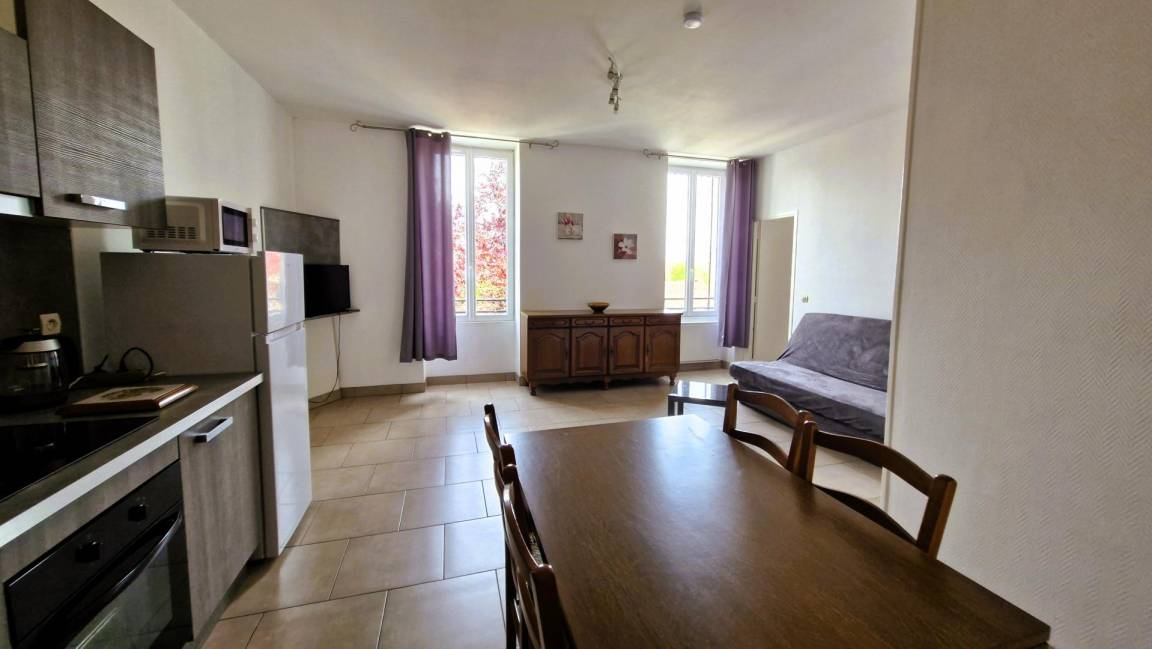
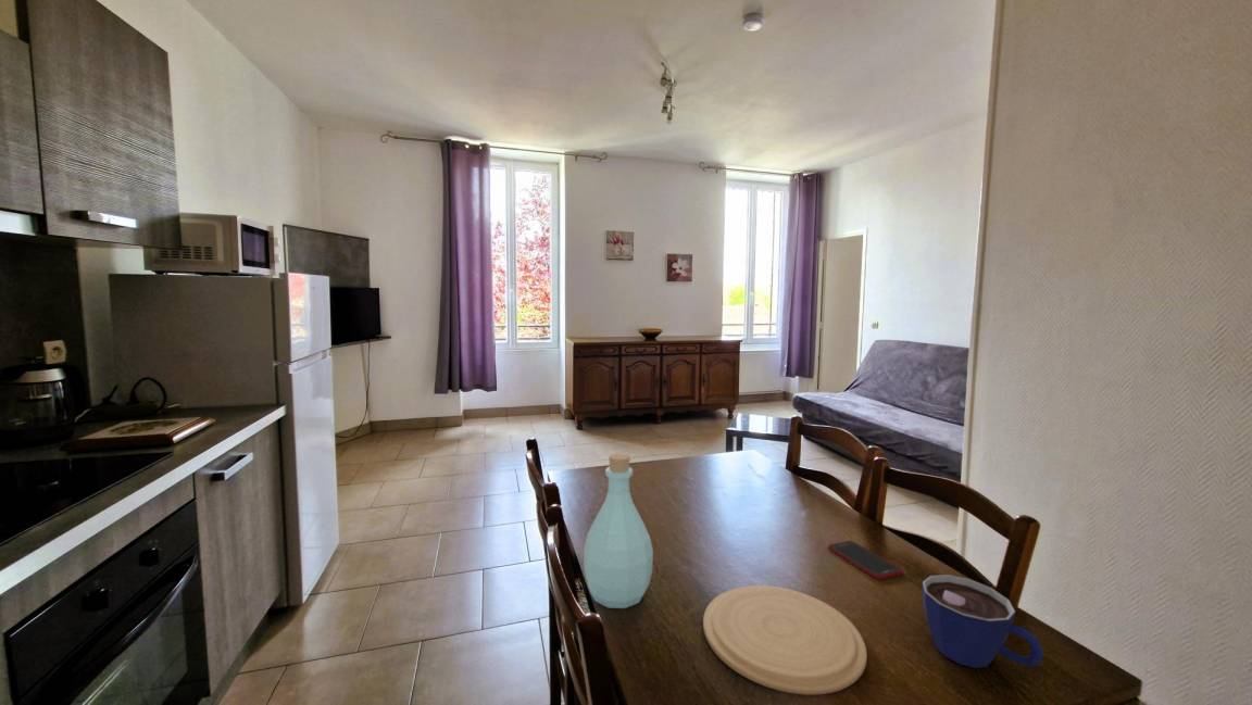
+ cup [922,574,1046,669]
+ bottle [583,452,654,609]
+ cell phone [827,540,903,581]
+ plate [702,584,868,696]
